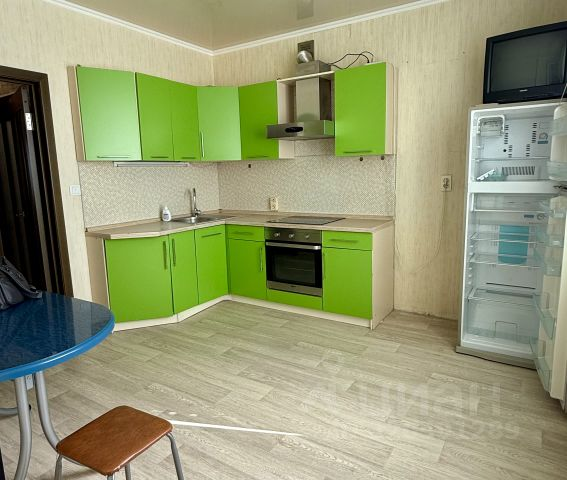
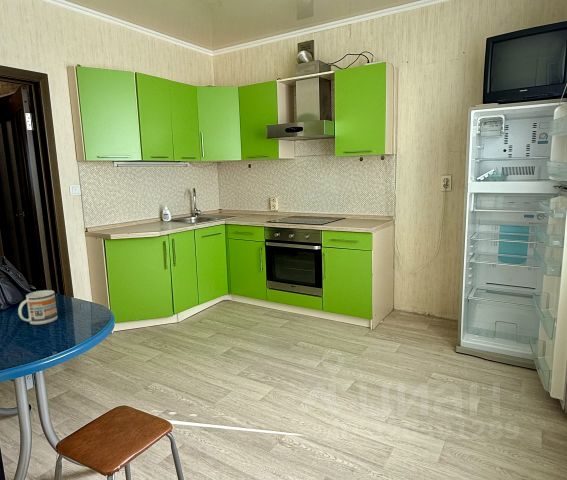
+ mug [17,289,59,326]
